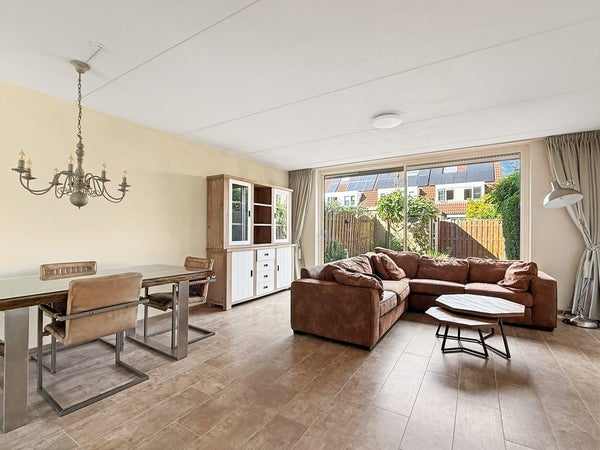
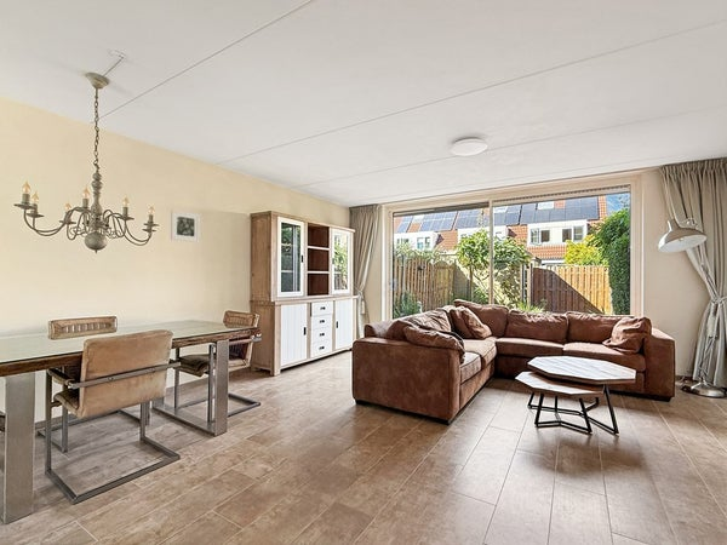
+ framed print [170,208,201,243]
